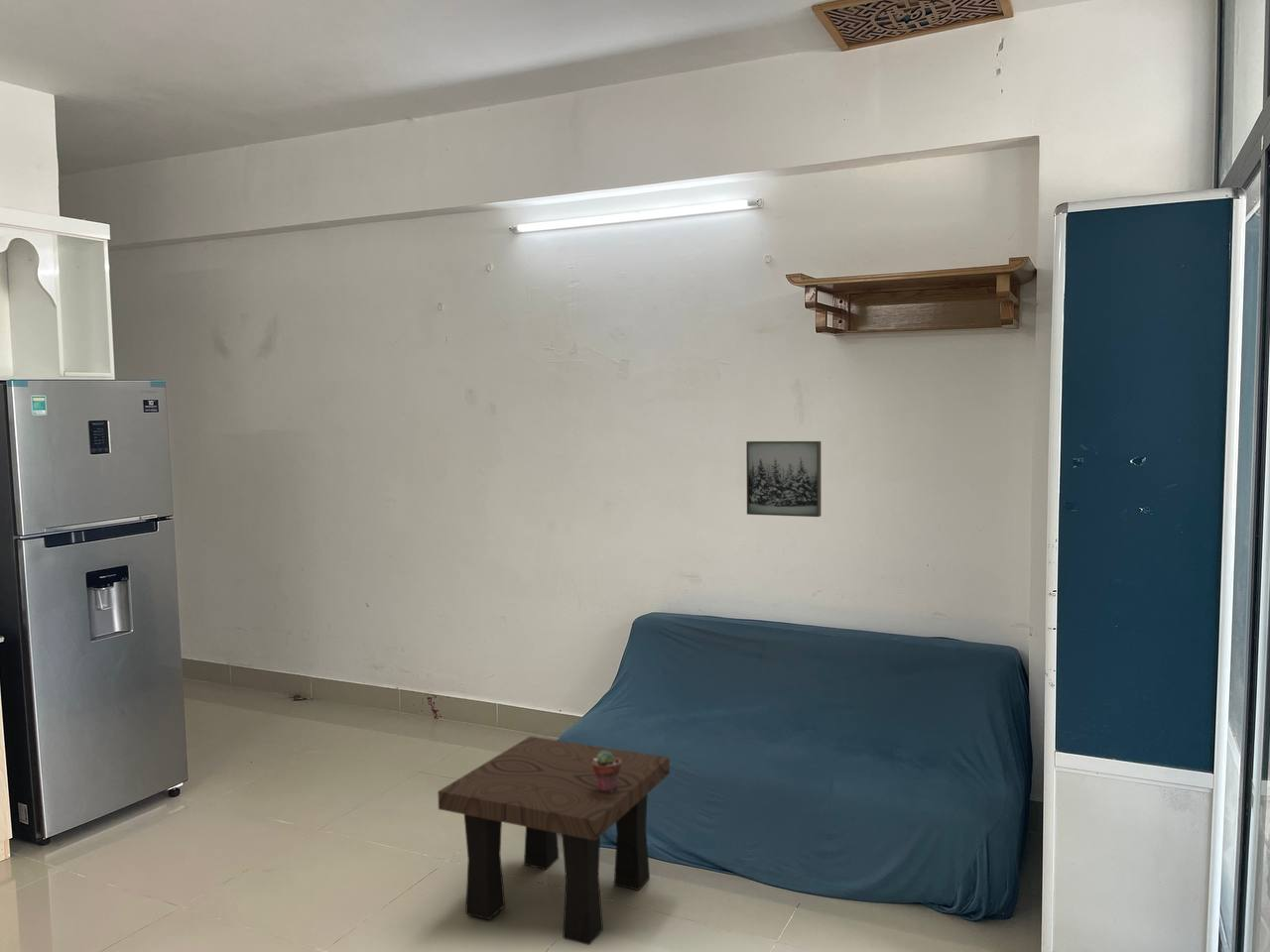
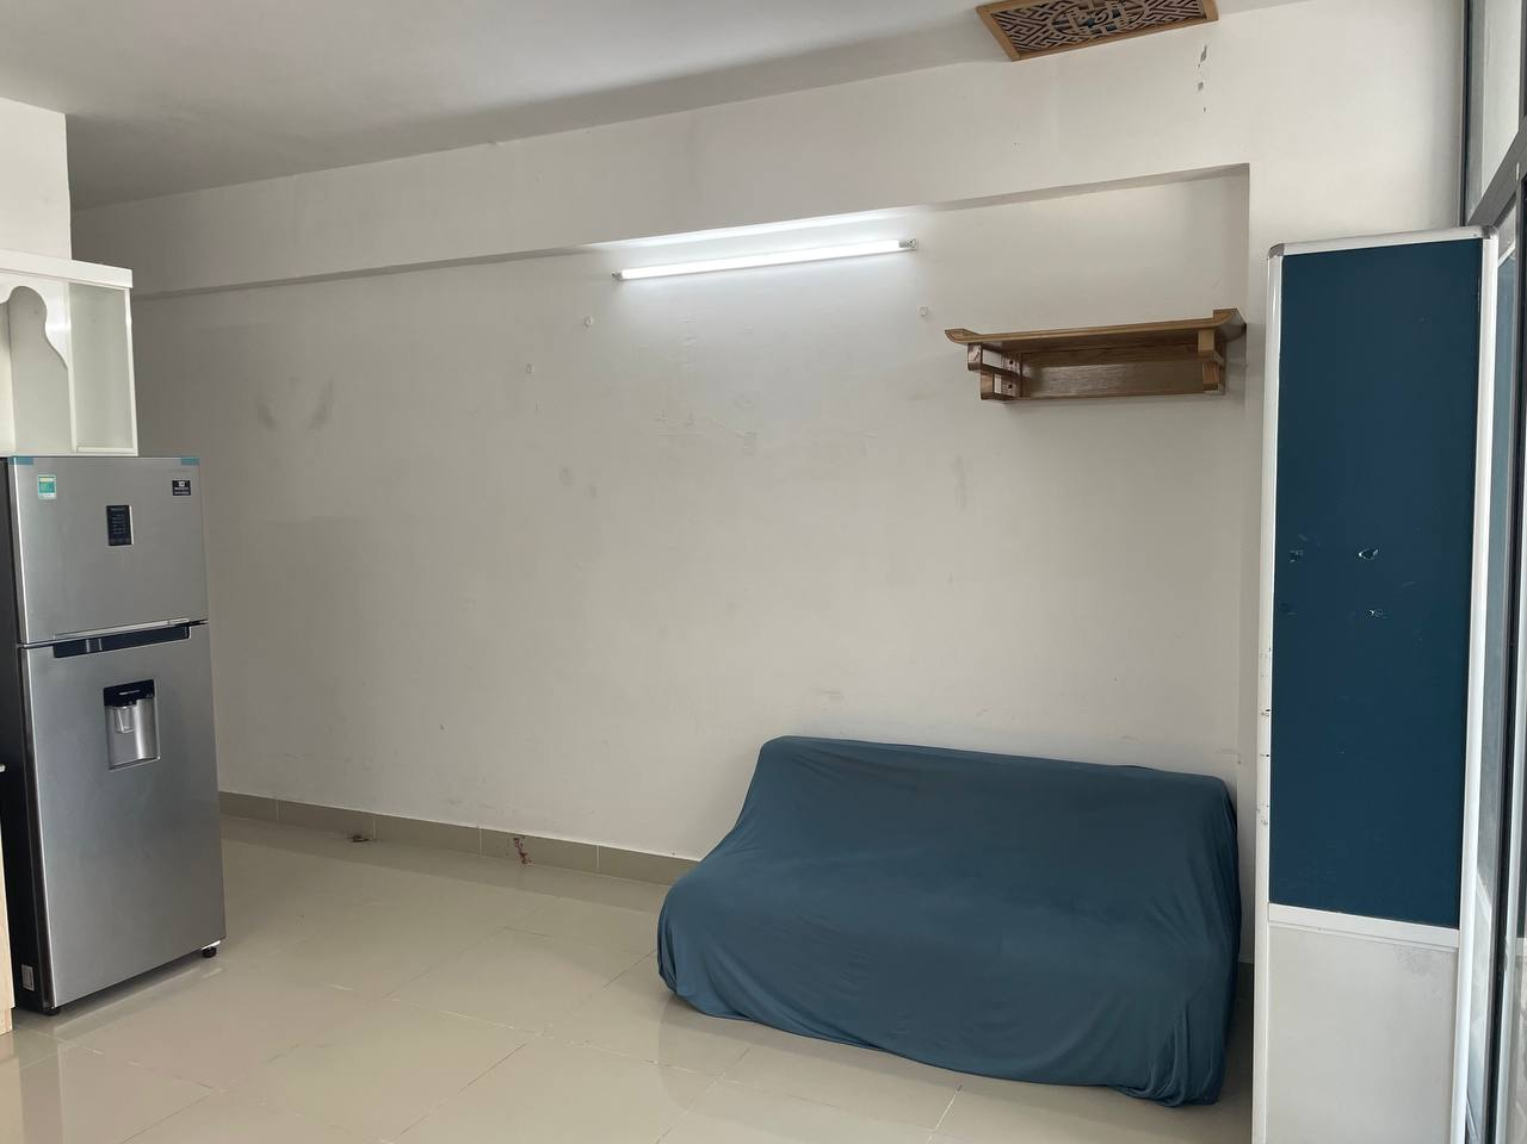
- potted succulent [592,751,621,792]
- wall art [745,440,823,518]
- side table [437,735,671,946]
